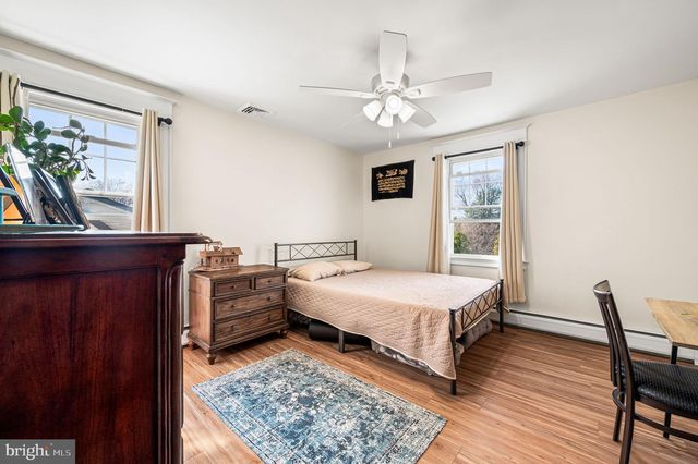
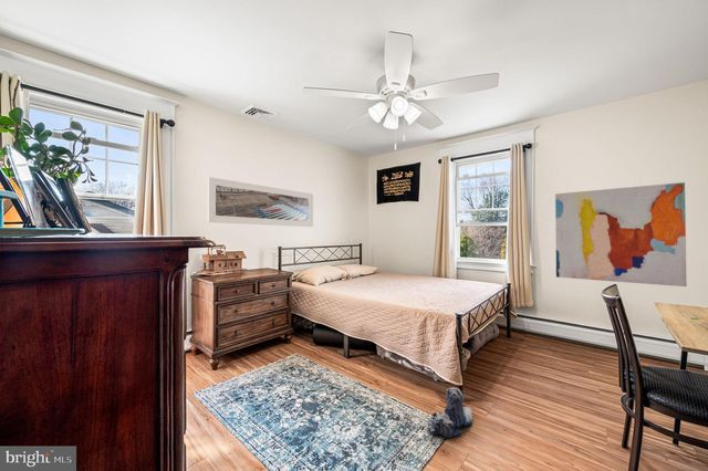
+ wall art [554,181,688,287]
+ plush toy [427,386,473,440]
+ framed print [207,176,314,228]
